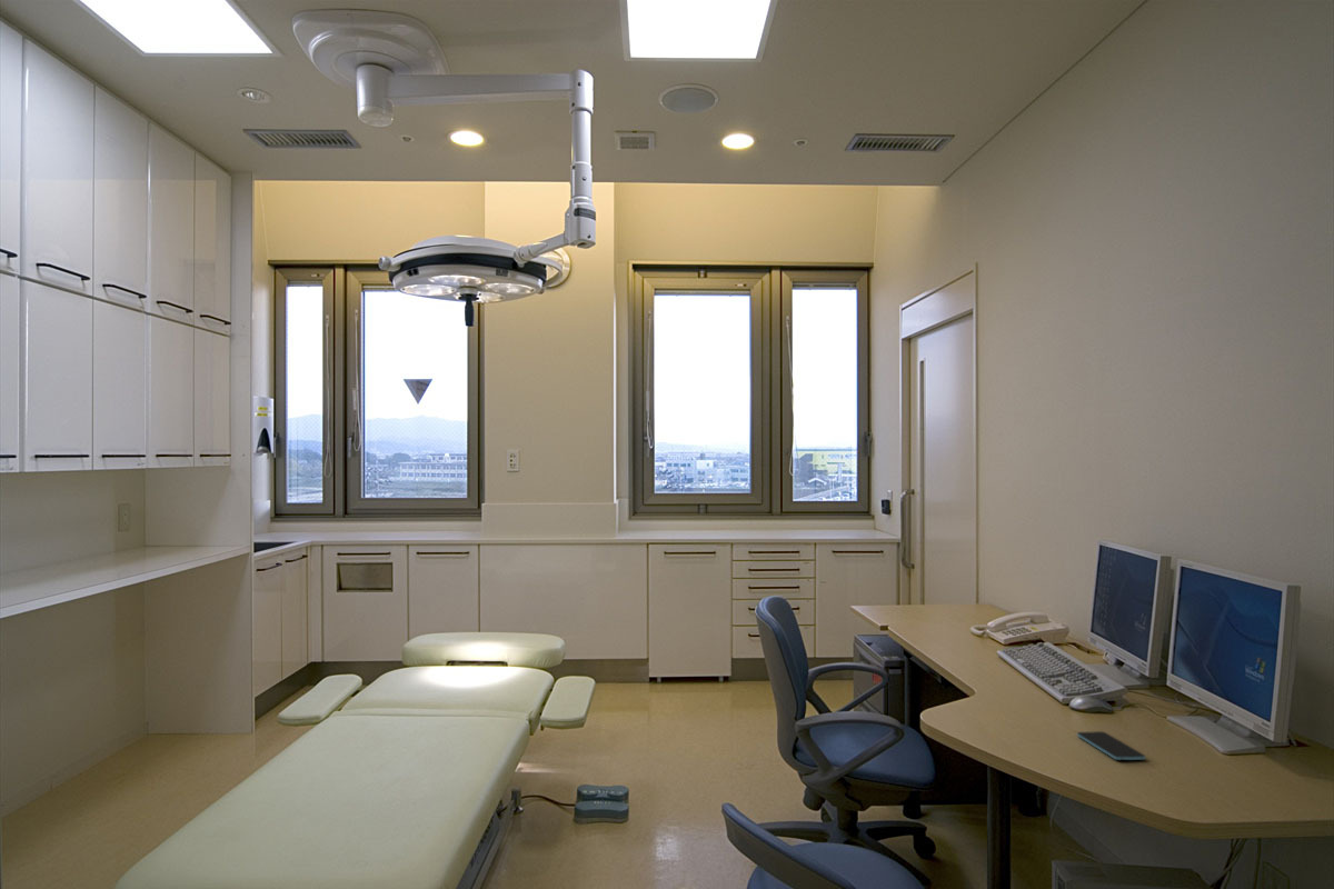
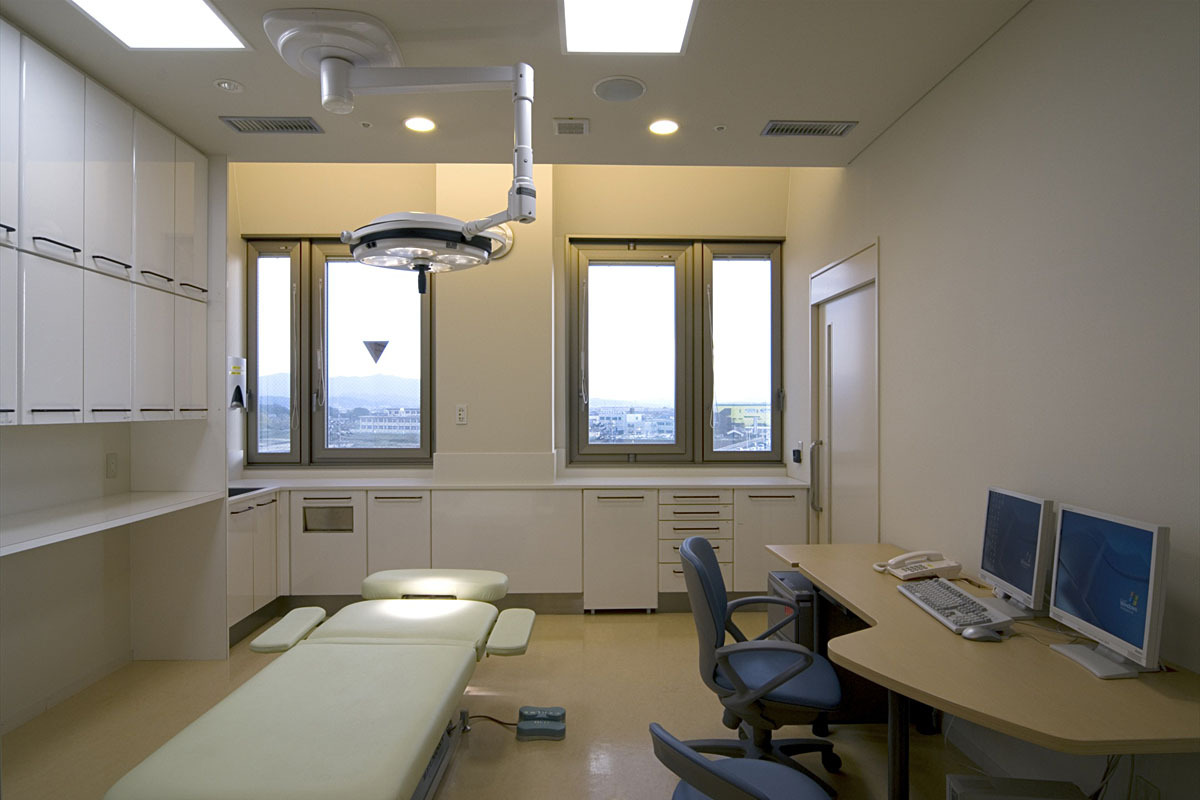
- smartphone [1076,730,1147,761]
